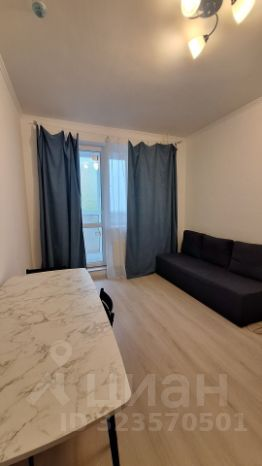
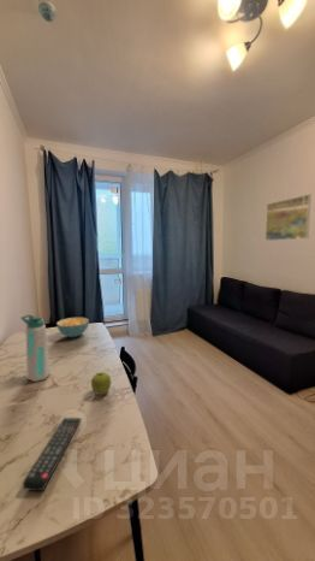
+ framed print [265,193,313,242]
+ remote control [22,417,83,492]
+ water bottle [19,313,52,383]
+ cereal bowl [55,317,90,338]
+ fruit [90,371,112,396]
